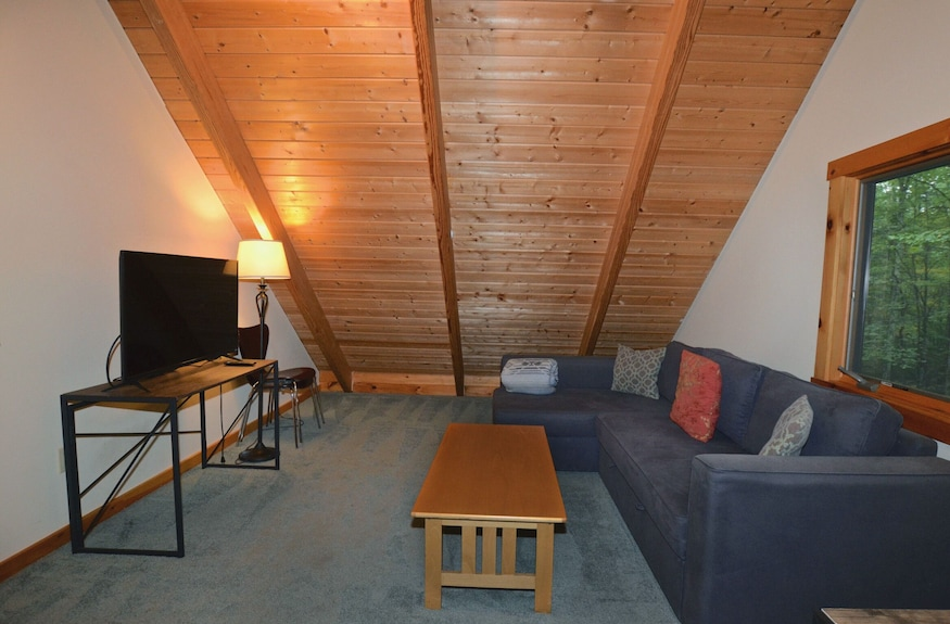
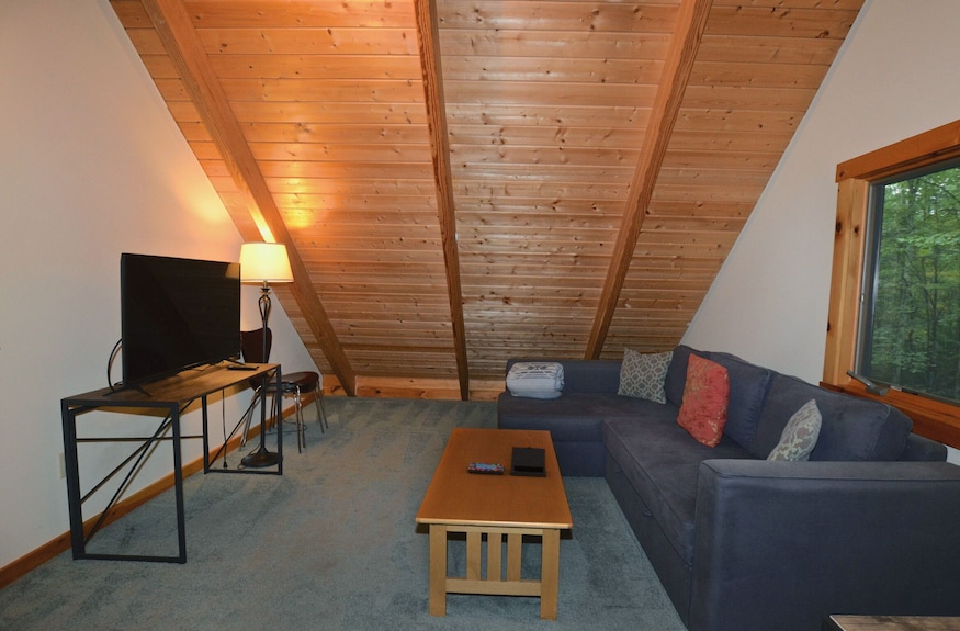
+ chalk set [467,446,547,478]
